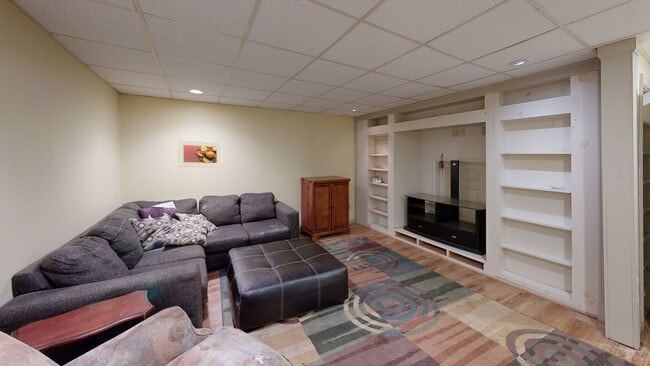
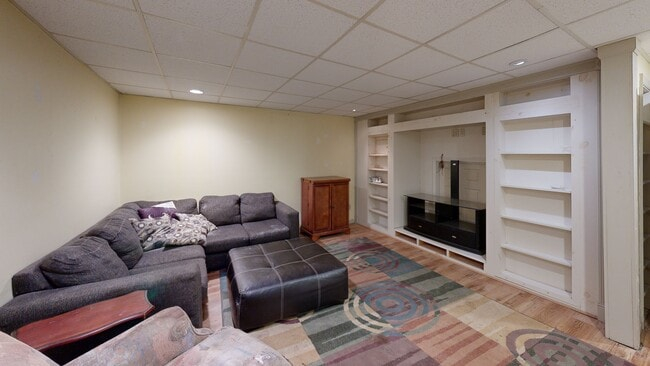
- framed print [177,139,223,168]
